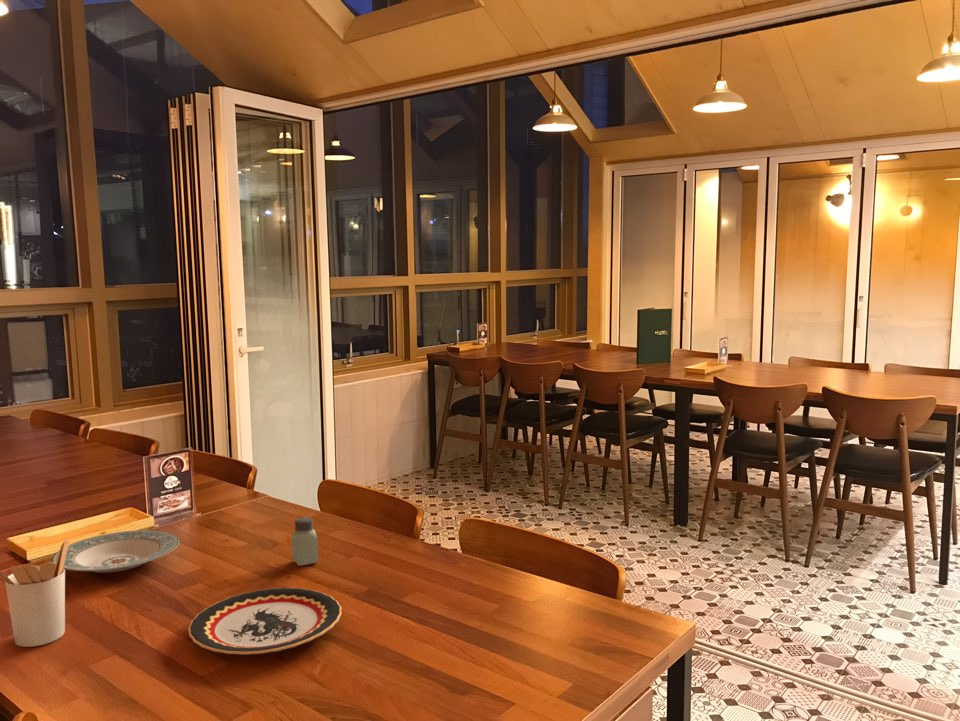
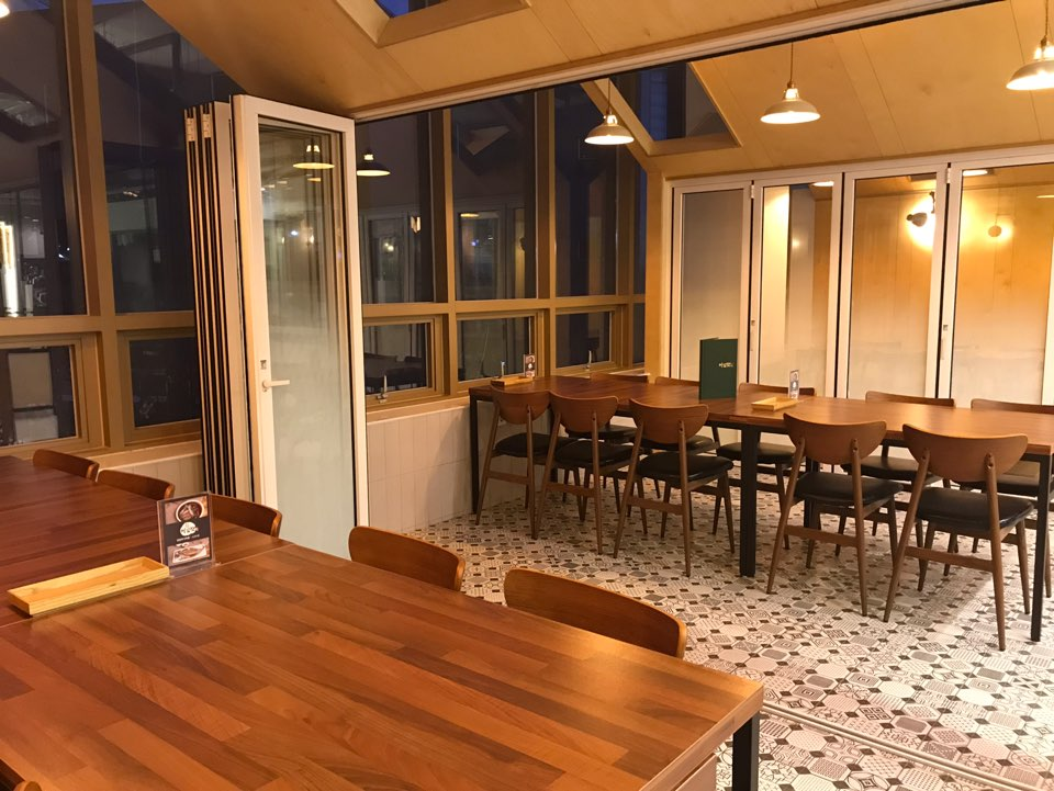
- utensil holder [0,539,70,648]
- plate [187,587,343,656]
- plate [51,529,180,574]
- saltshaker [291,516,319,567]
